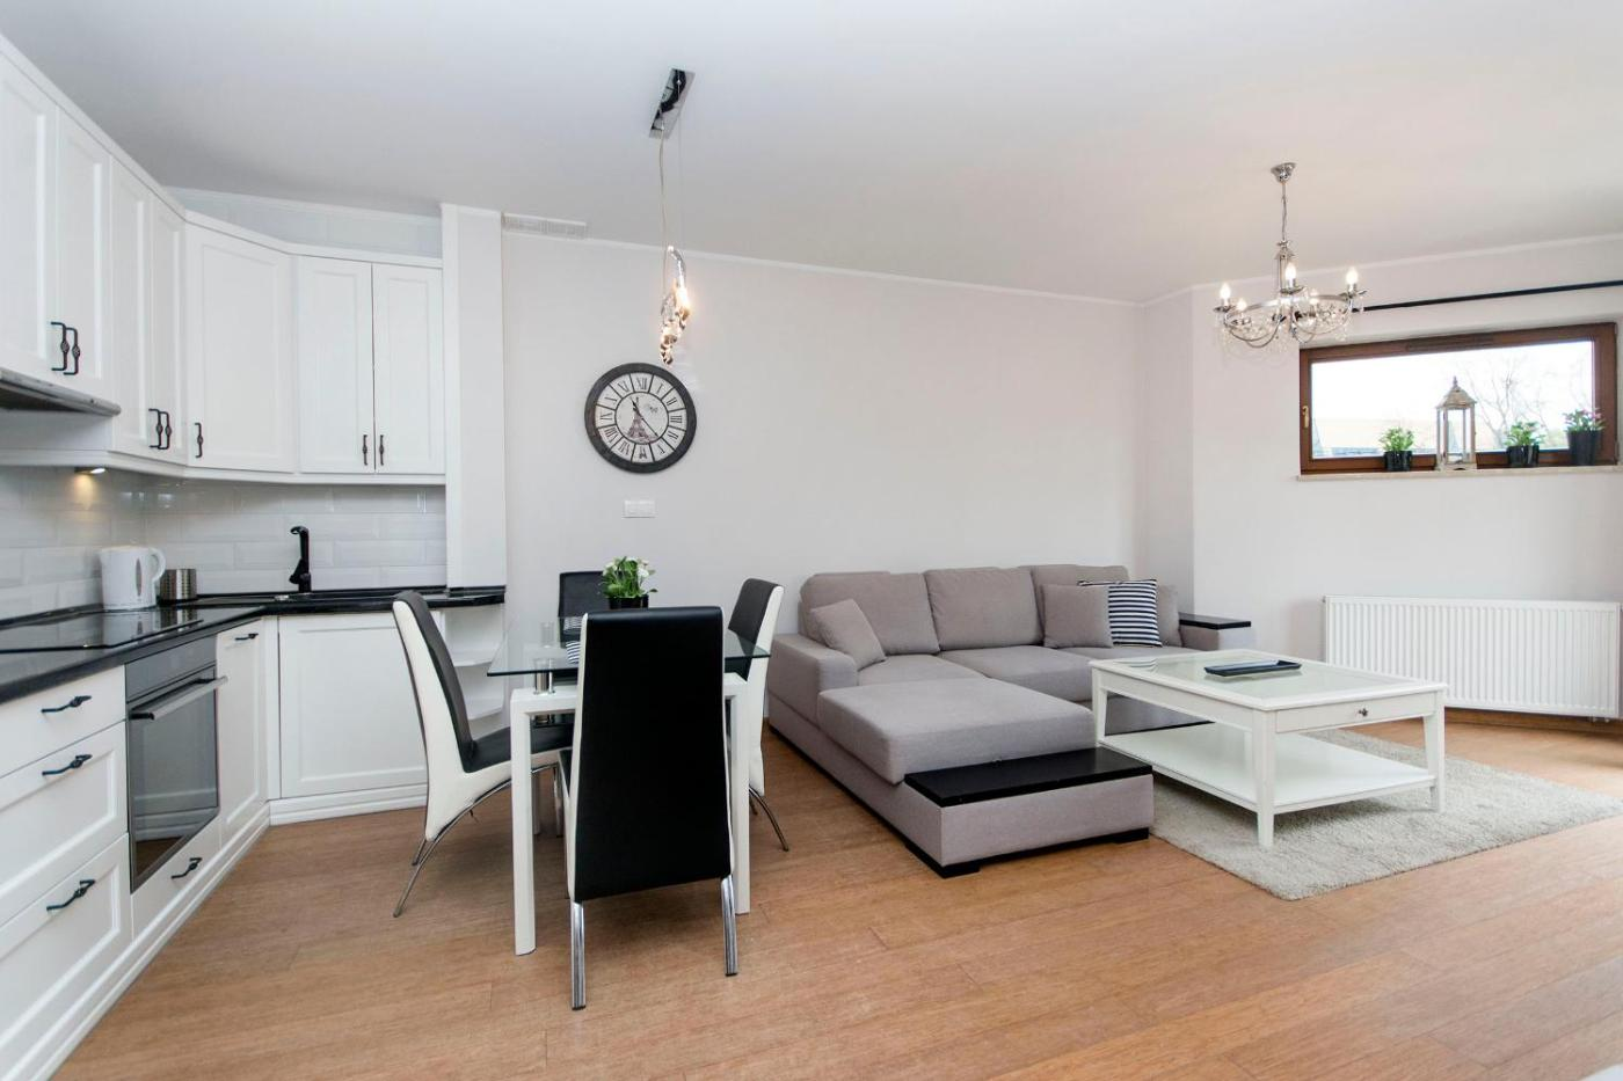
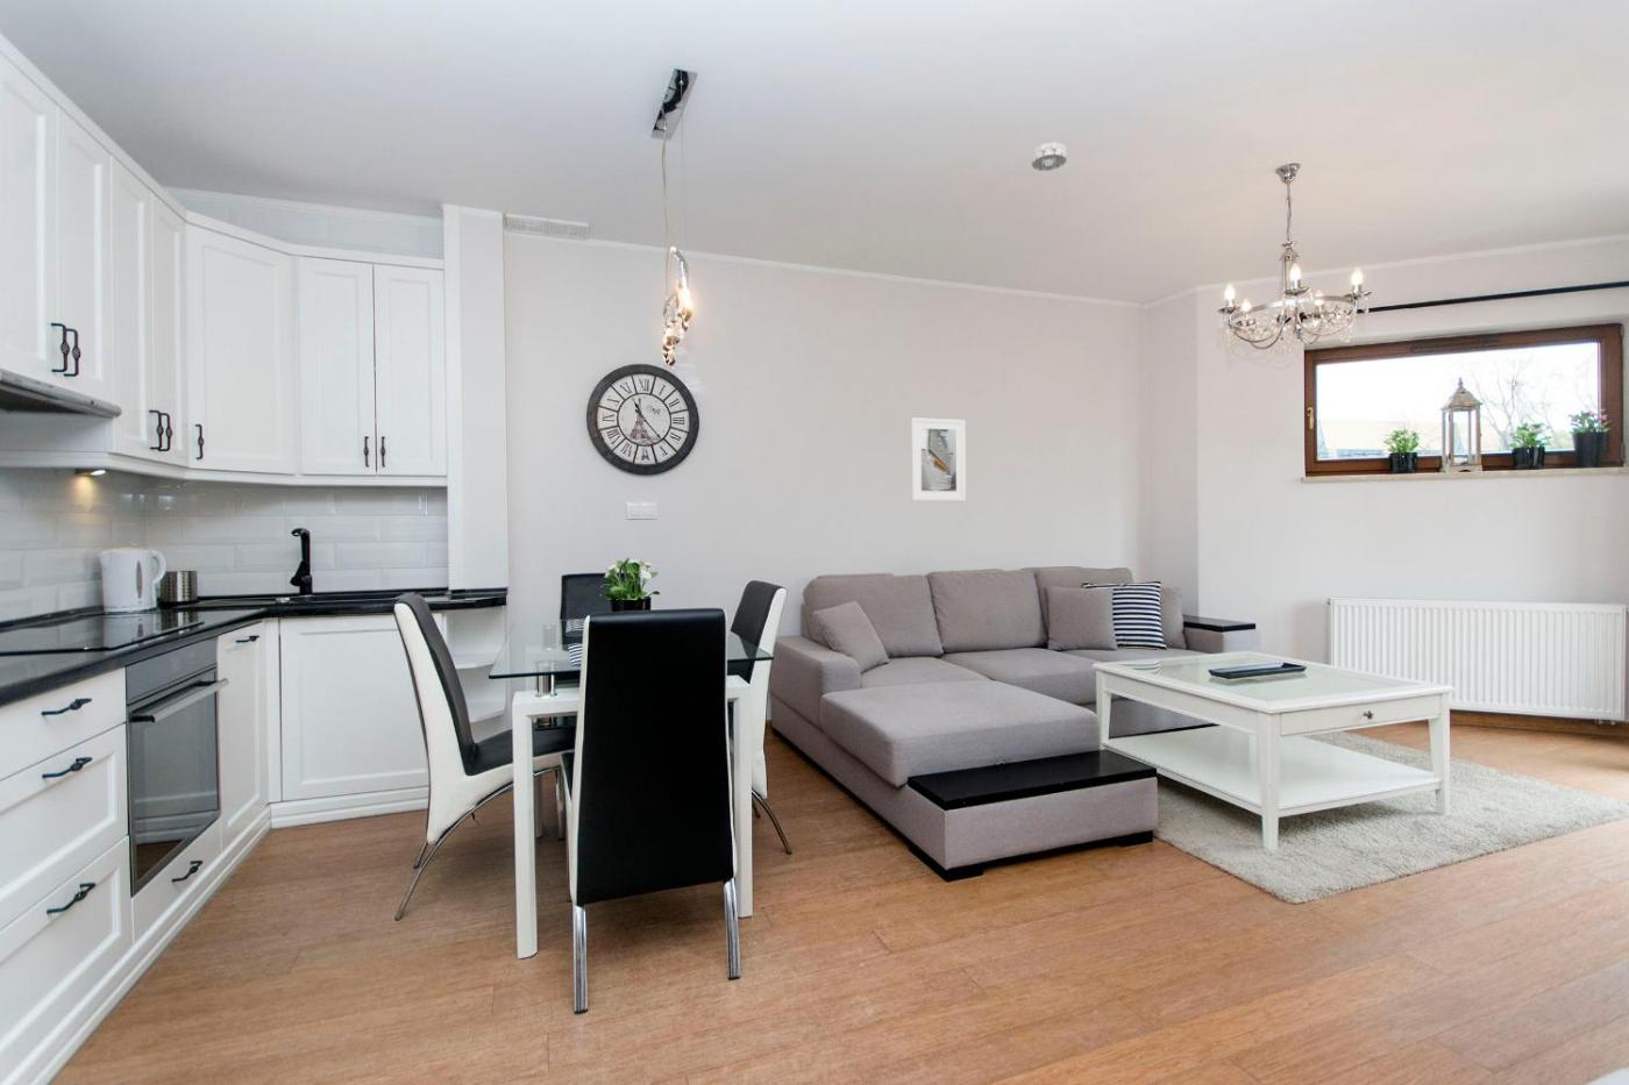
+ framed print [910,417,966,503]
+ smoke detector [1031,140,1068,172]
